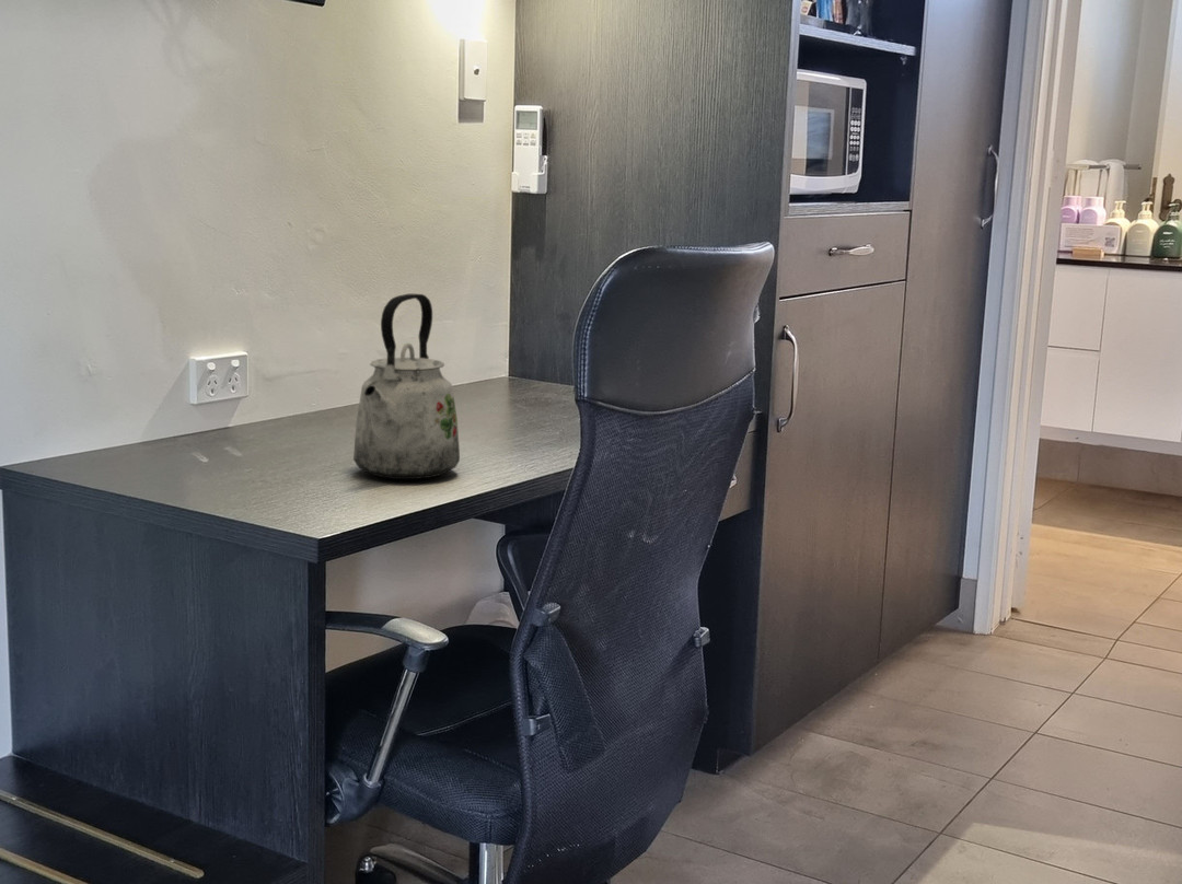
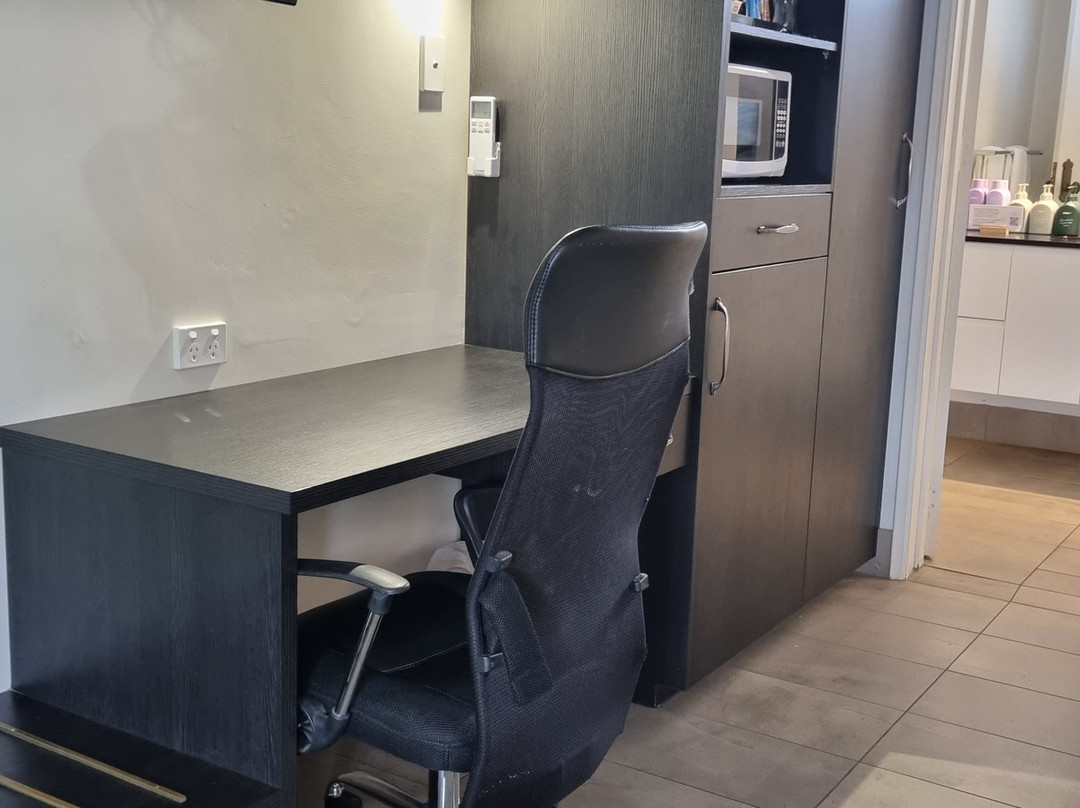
- kettle [352,293,461,480]
